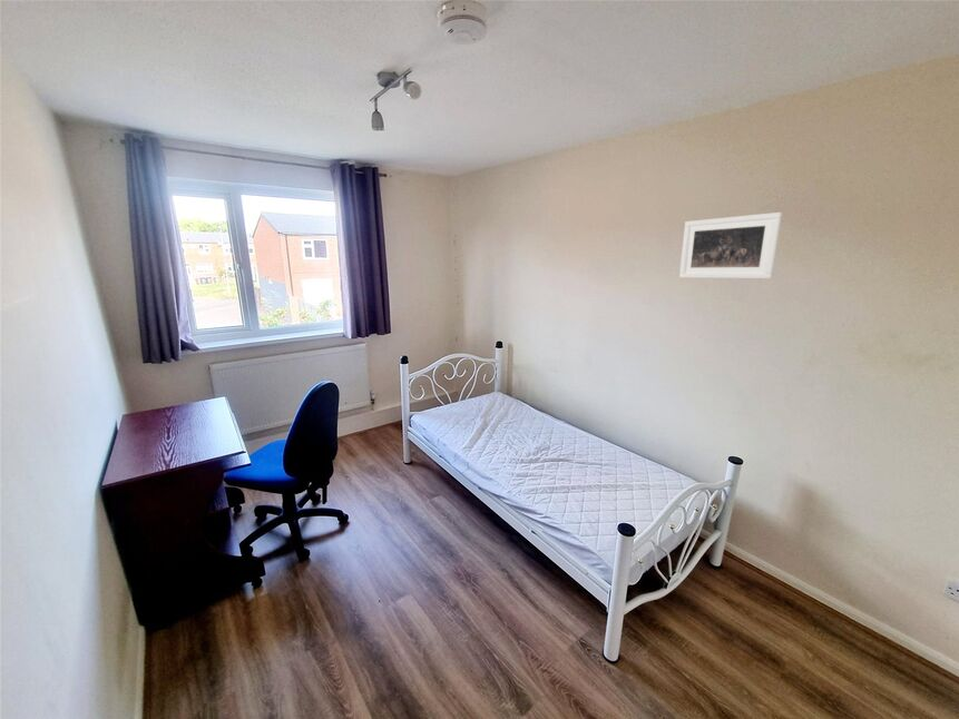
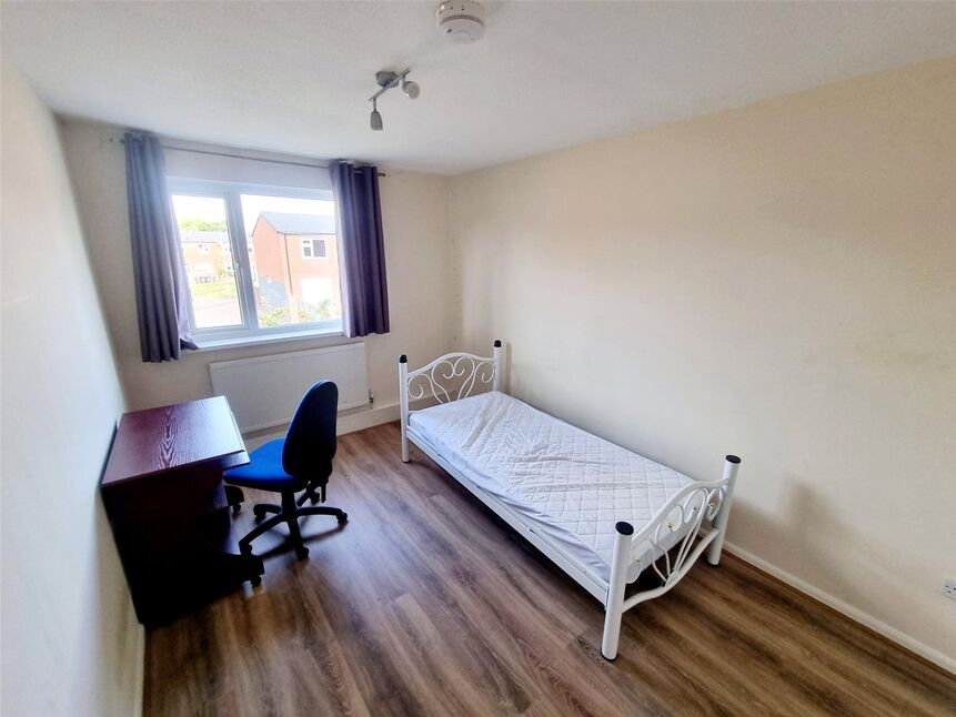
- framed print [678,211,783,279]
